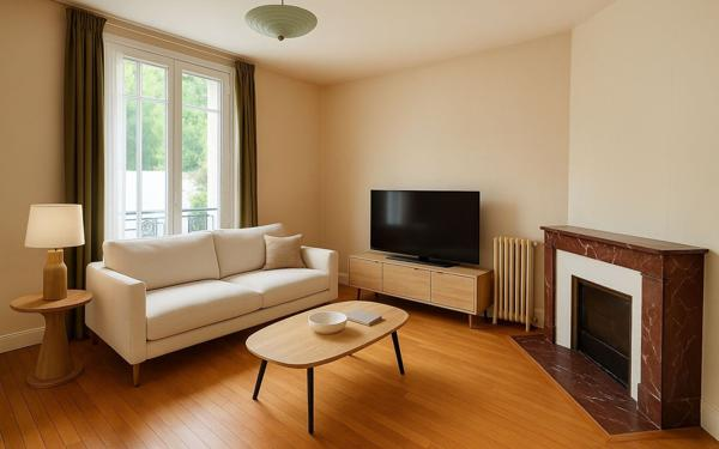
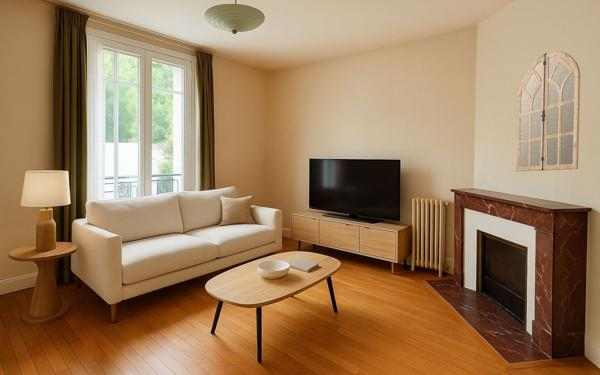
+ home mirror [515,50,581,173]
